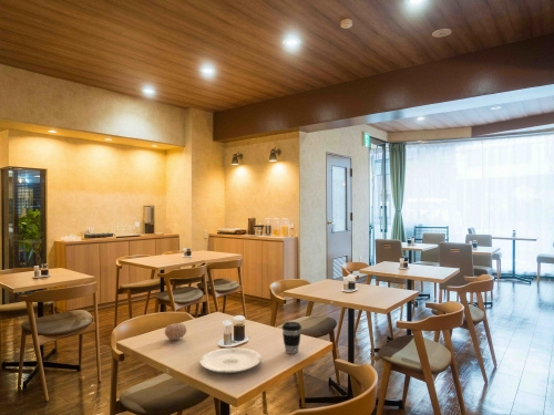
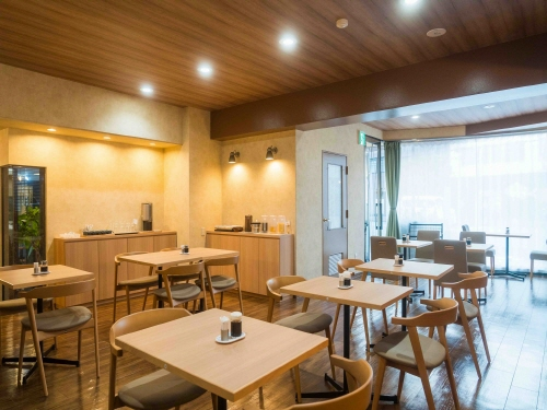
- coffee cup [281,321,302,355]
- plate [198,346,263,374]
- fruit [164,322,187,342]
